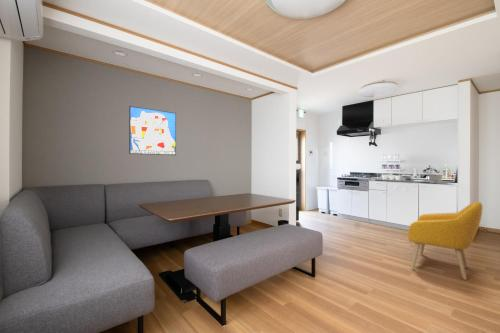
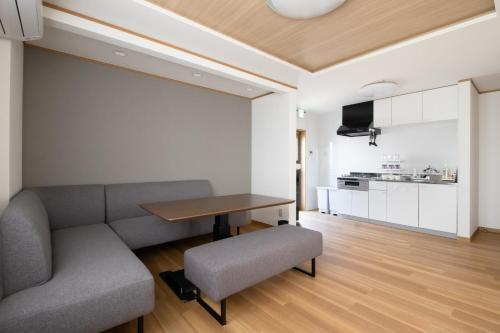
- armchair [407,201,484,281]
- wall art [128,105,177,156]
